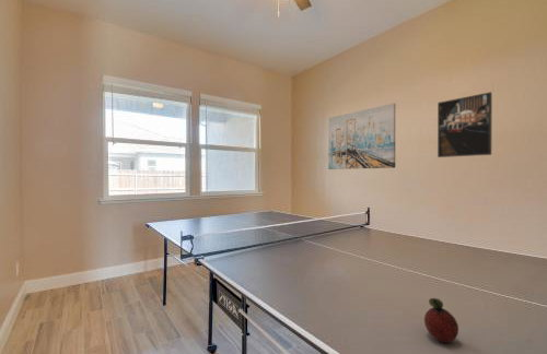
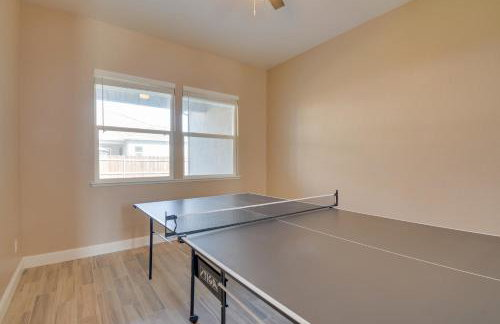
- fruit [423,297,459,343]
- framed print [437,91,493,158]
- wall art [327,103,396,170]
